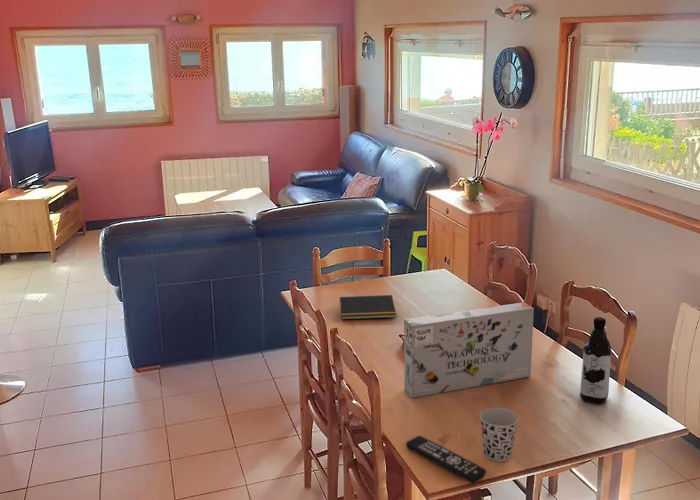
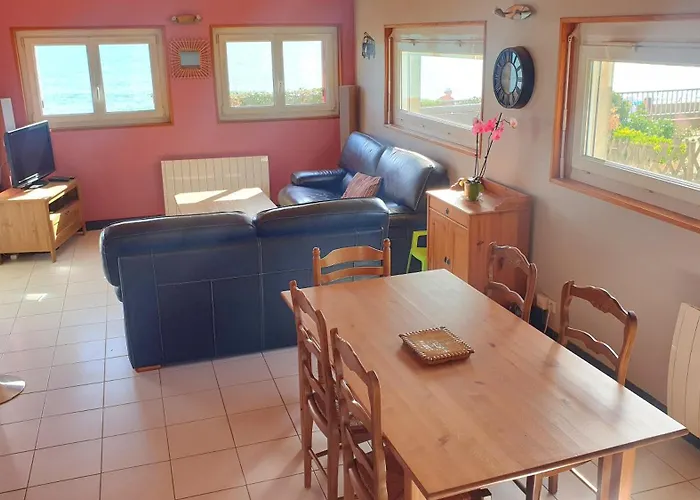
- remote control [405,435,487,484]
- water bottle [579,316,612,405]
- toy set box [403,301,535,399]
- notepad [338,294,397,321]
- cup [479,407,519,462]
